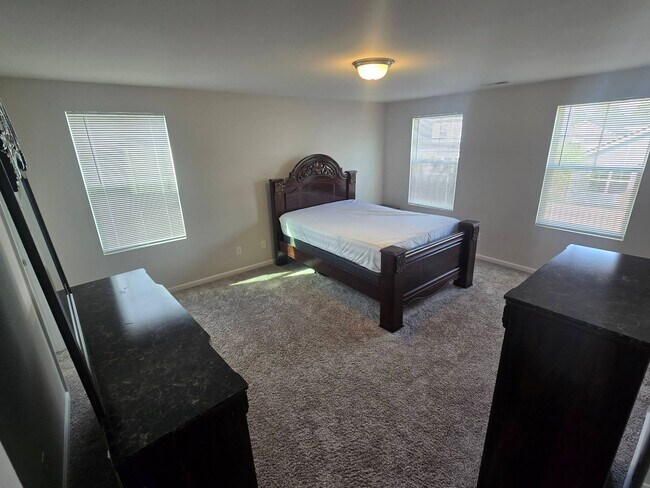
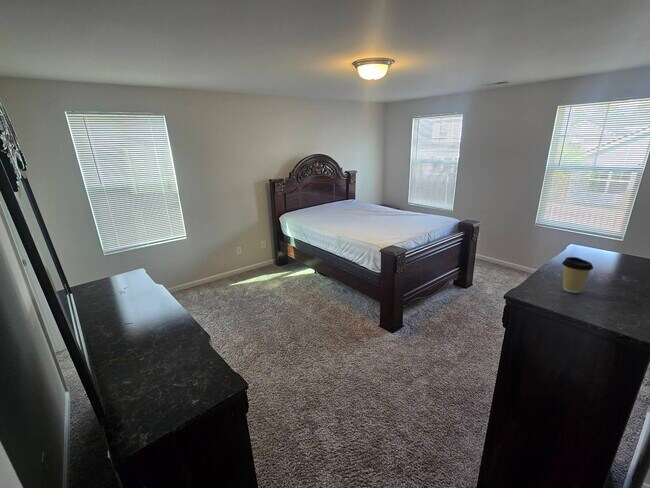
+ coffee cup [561,256,594,294]
